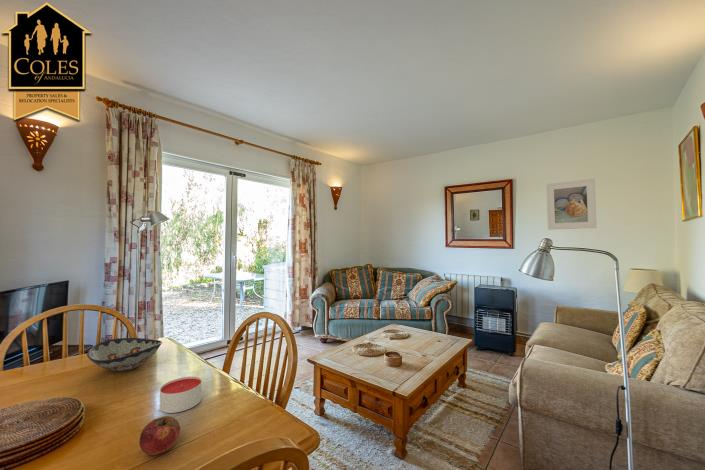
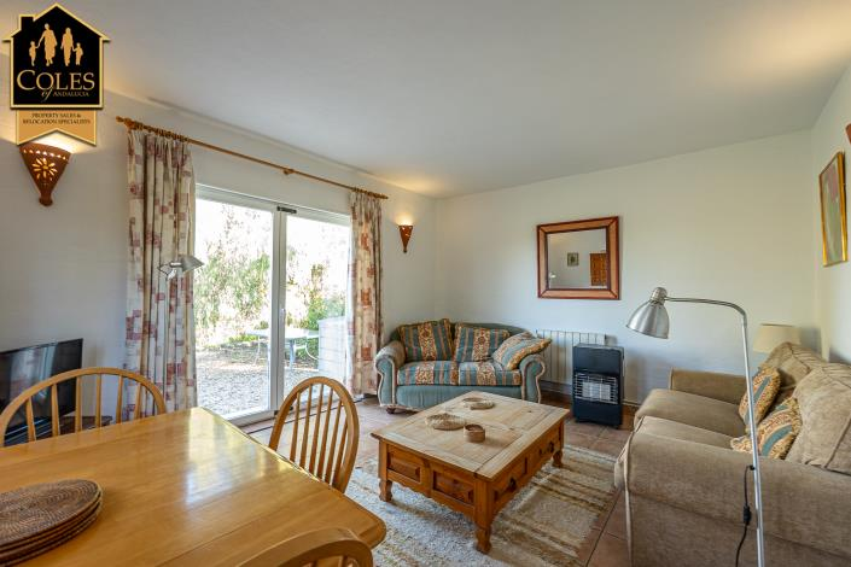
- fruit [139,415,181,456]
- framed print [545,178,598,231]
- decorative bowl [86,337,163,372]
- candle [159,376,203,414]
